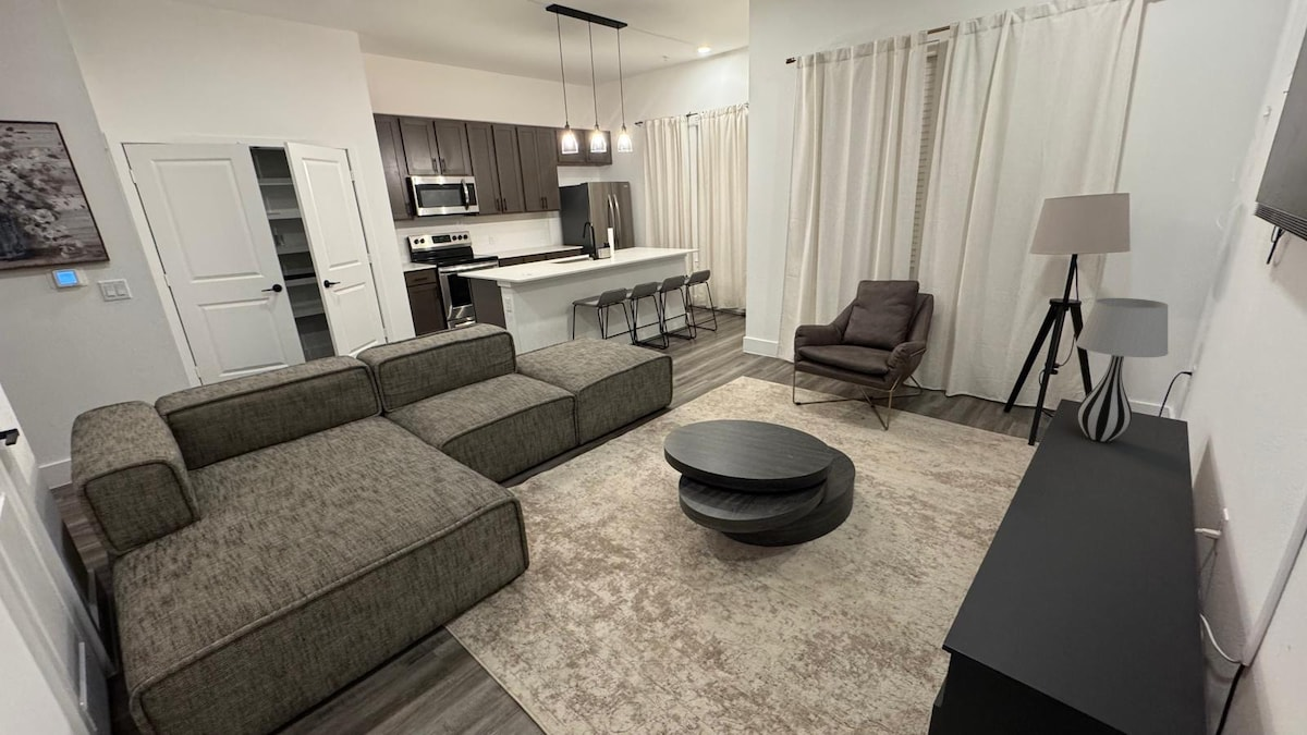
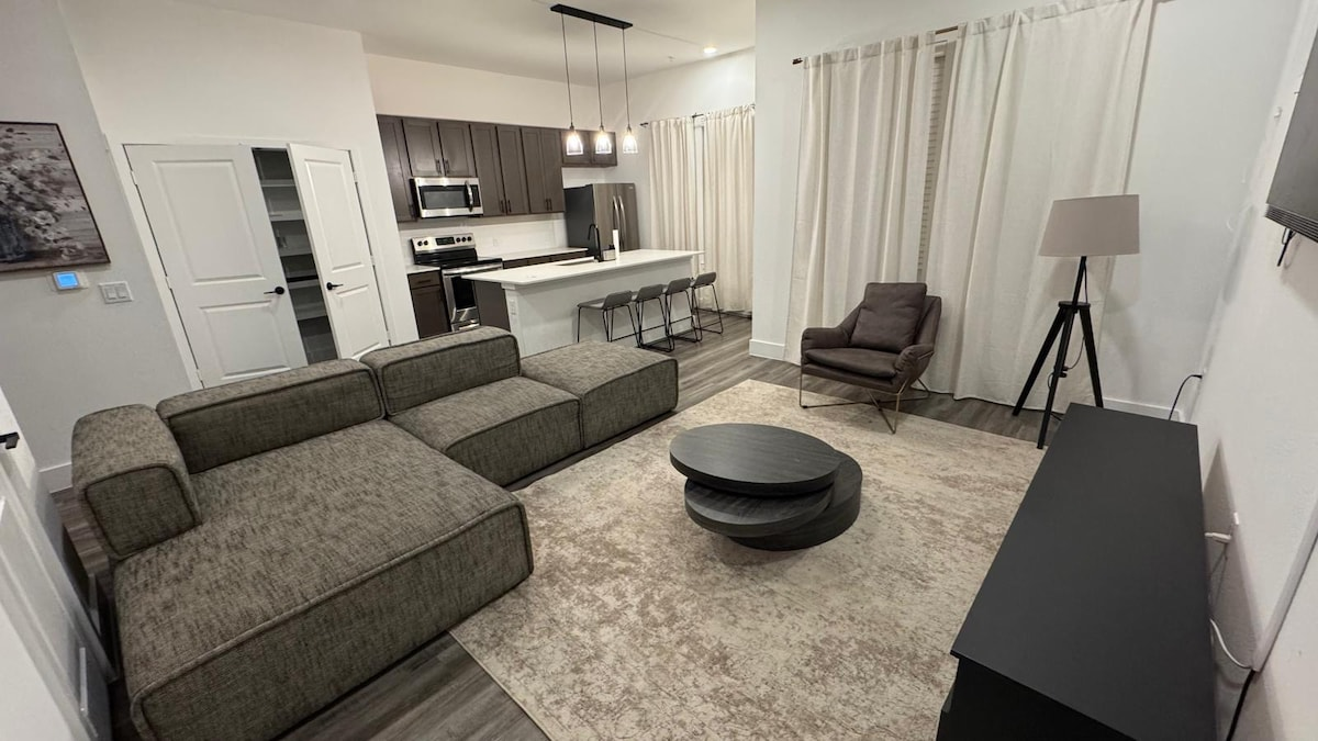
- table lamp [1075,297,1170,442]
